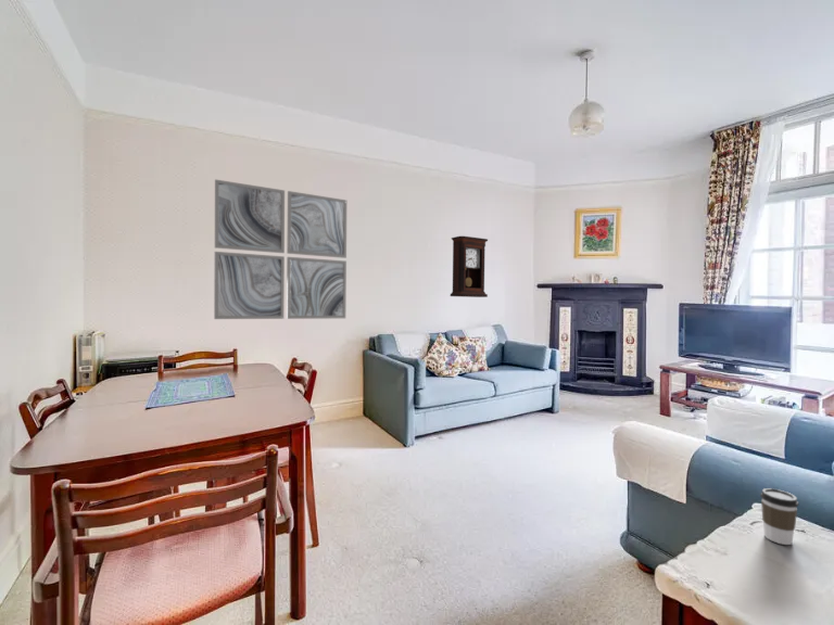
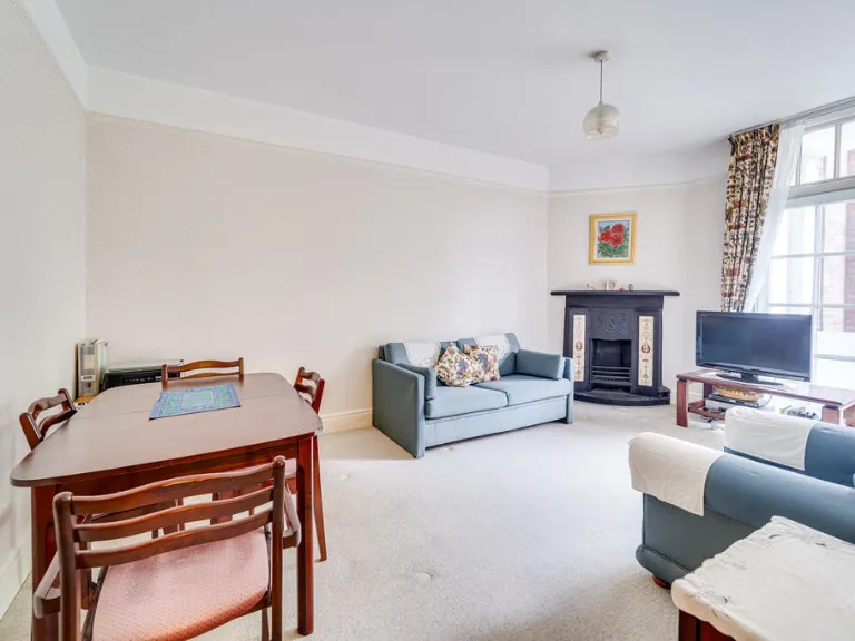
- coffee cup [759,487,799,546]
- wall art [213,178,348,320]
- pendulum clock [448,235,489,298]
